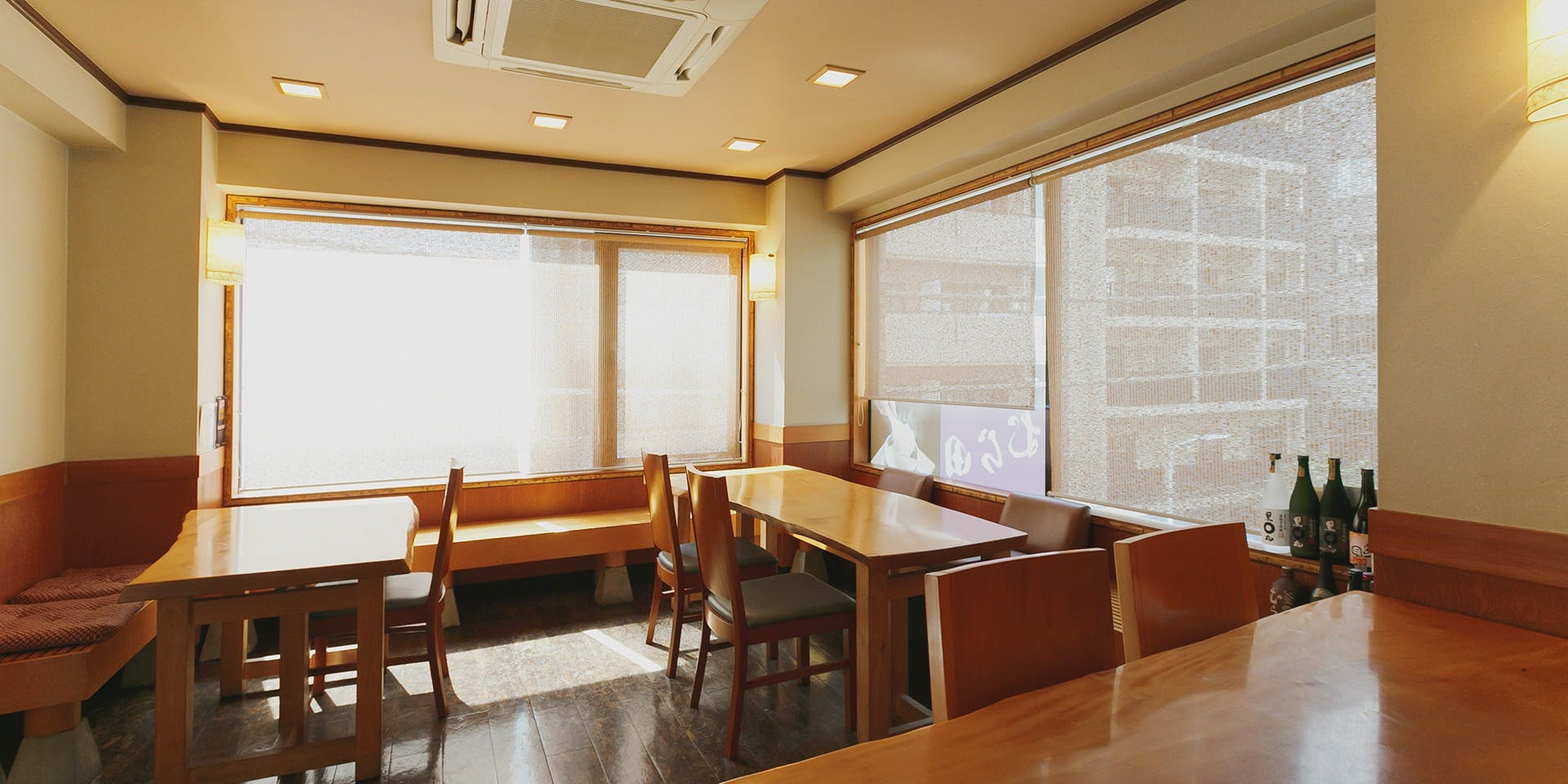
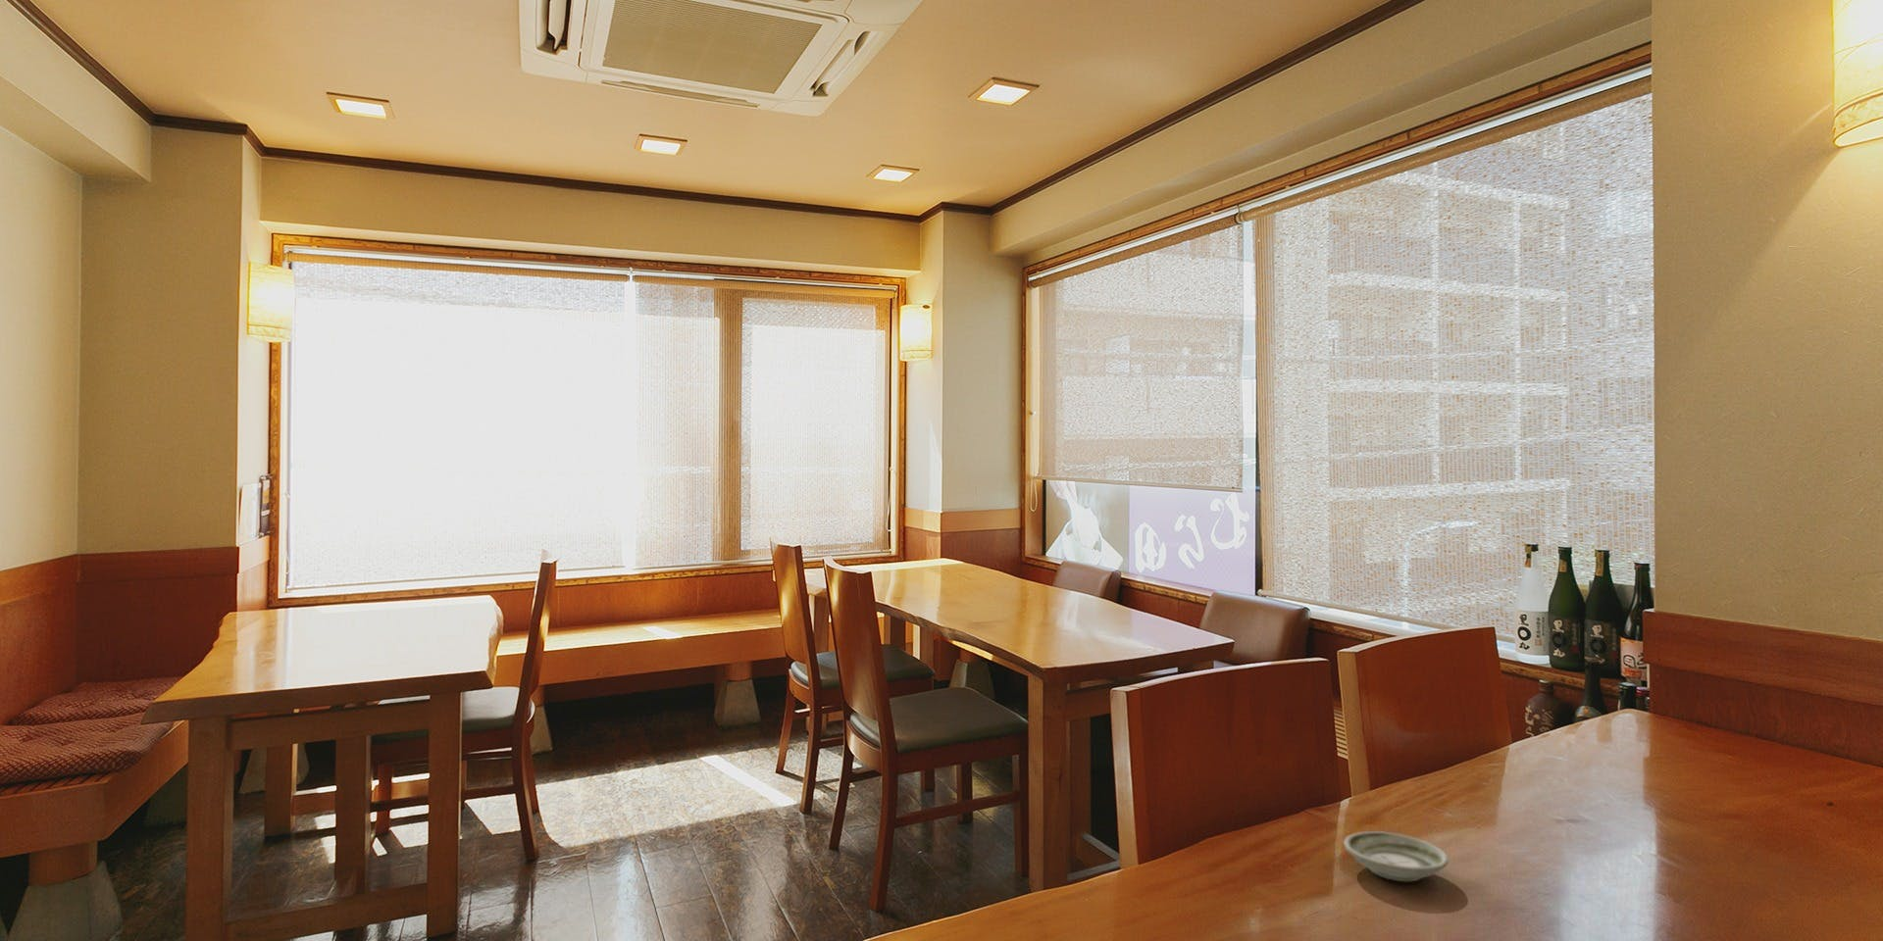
+ saucer [1343,831,1449,882]
